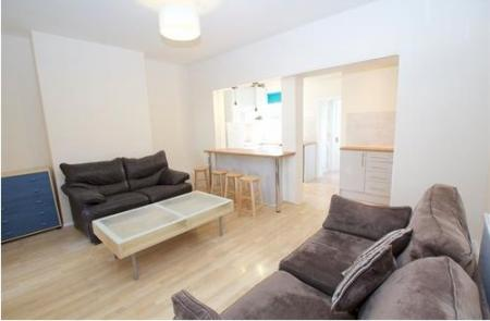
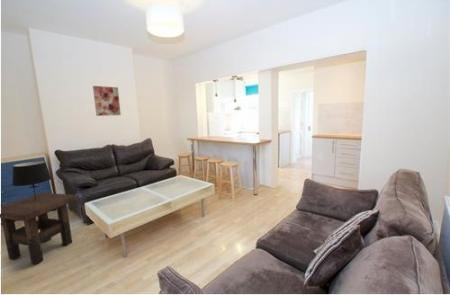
+ table lamp [11,160,53,200]
+ side table [0,191,78,265]
+ wall art [92,85,122,117]
